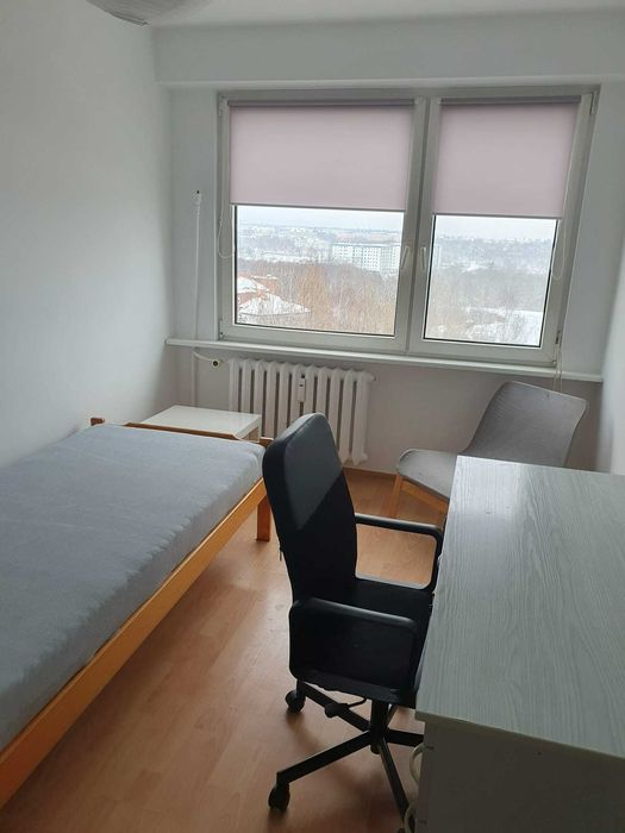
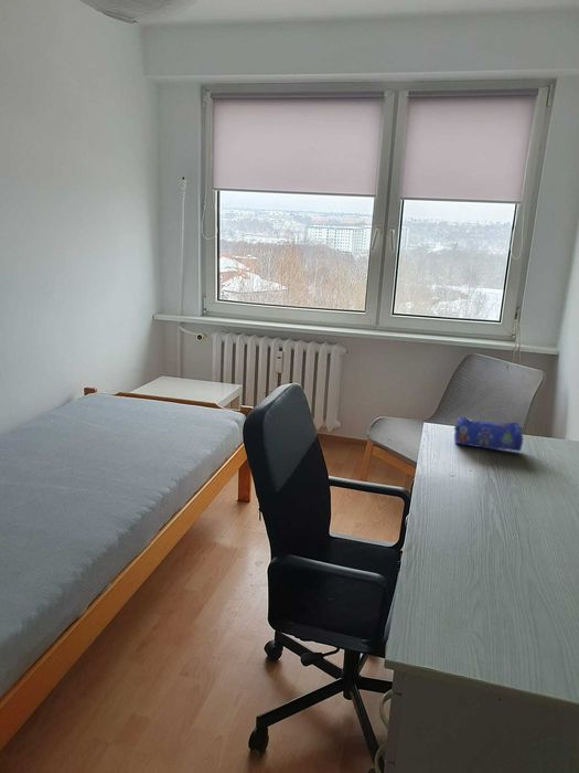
+ pencil case [453,415,524,453]
